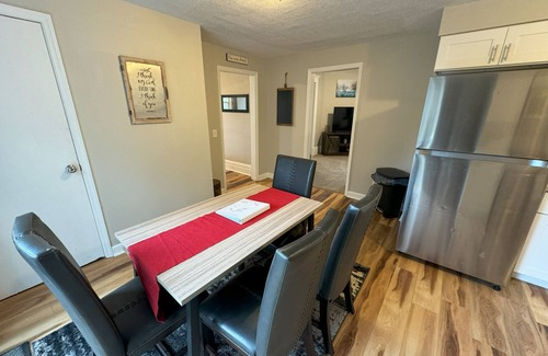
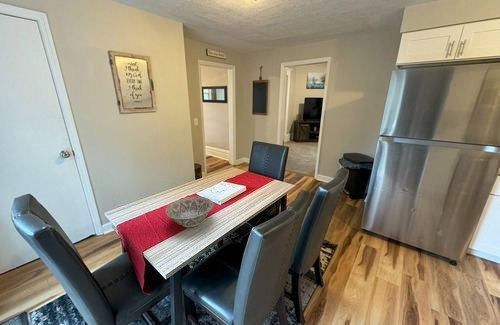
+ decorative bowl [164,196,214,228]
